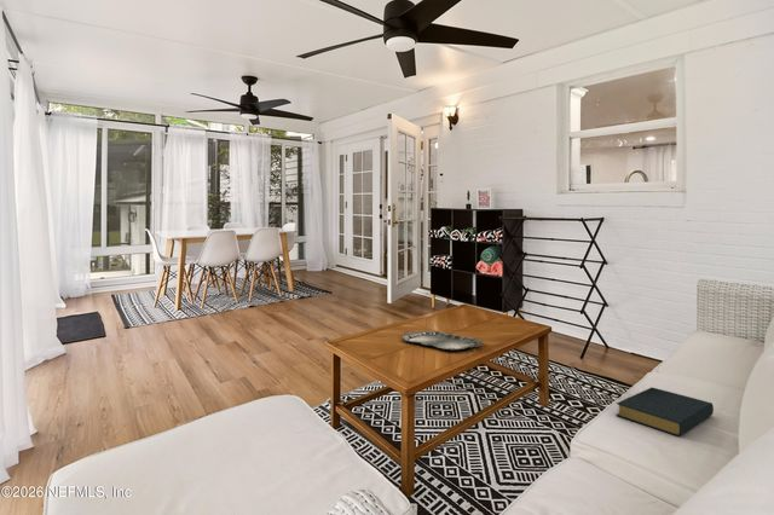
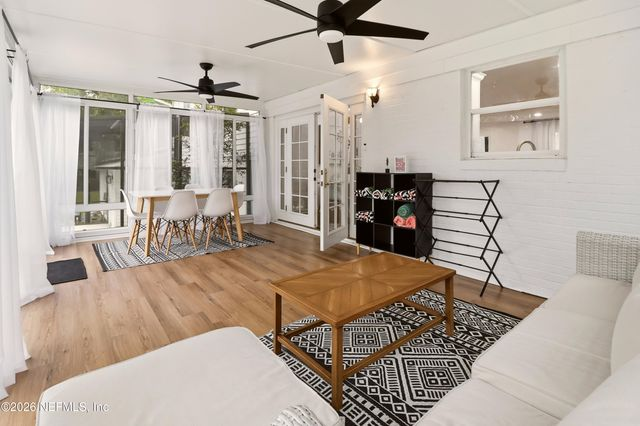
- serving tray [400,329,484,351]
- hardback book [614,387,715,438]
